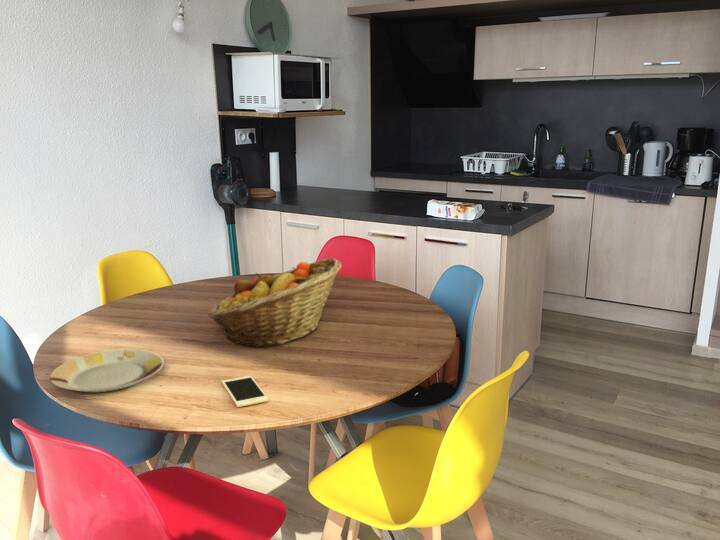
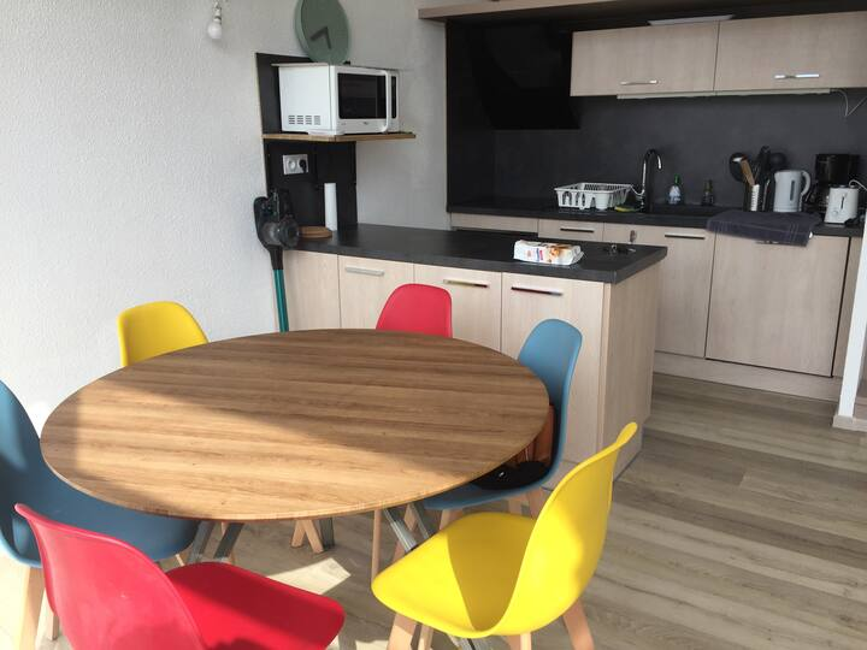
- plate [49,348,165,393]
- cell phone [221,375,270,408]
- fruit basket [207,257,342,348]
